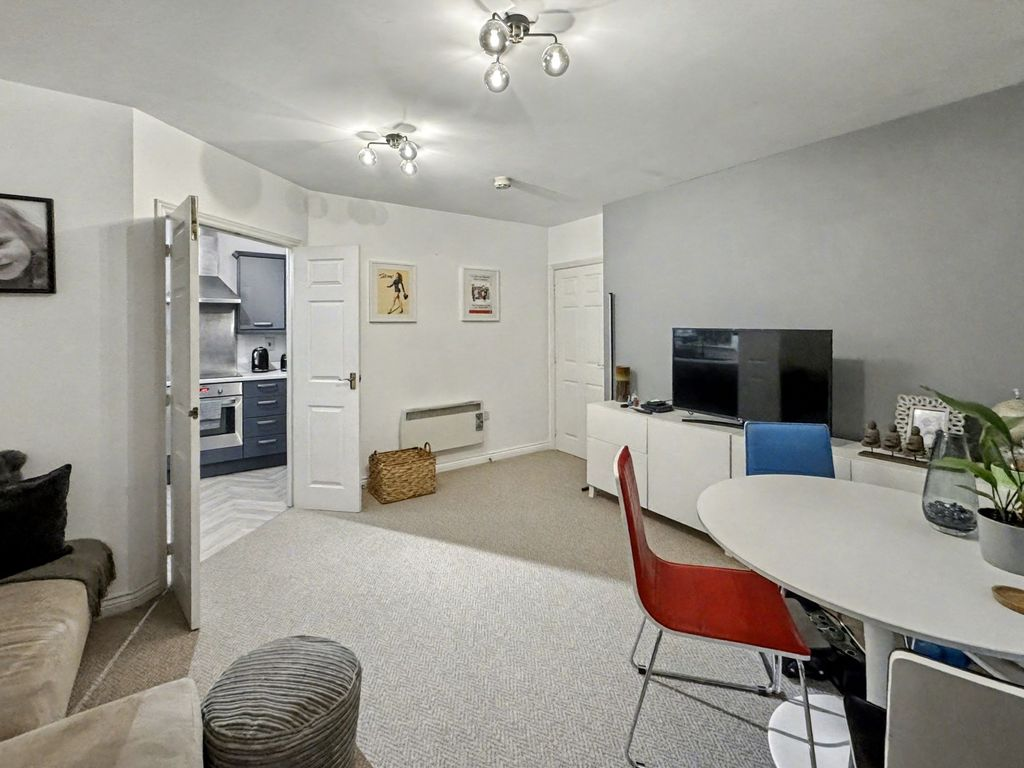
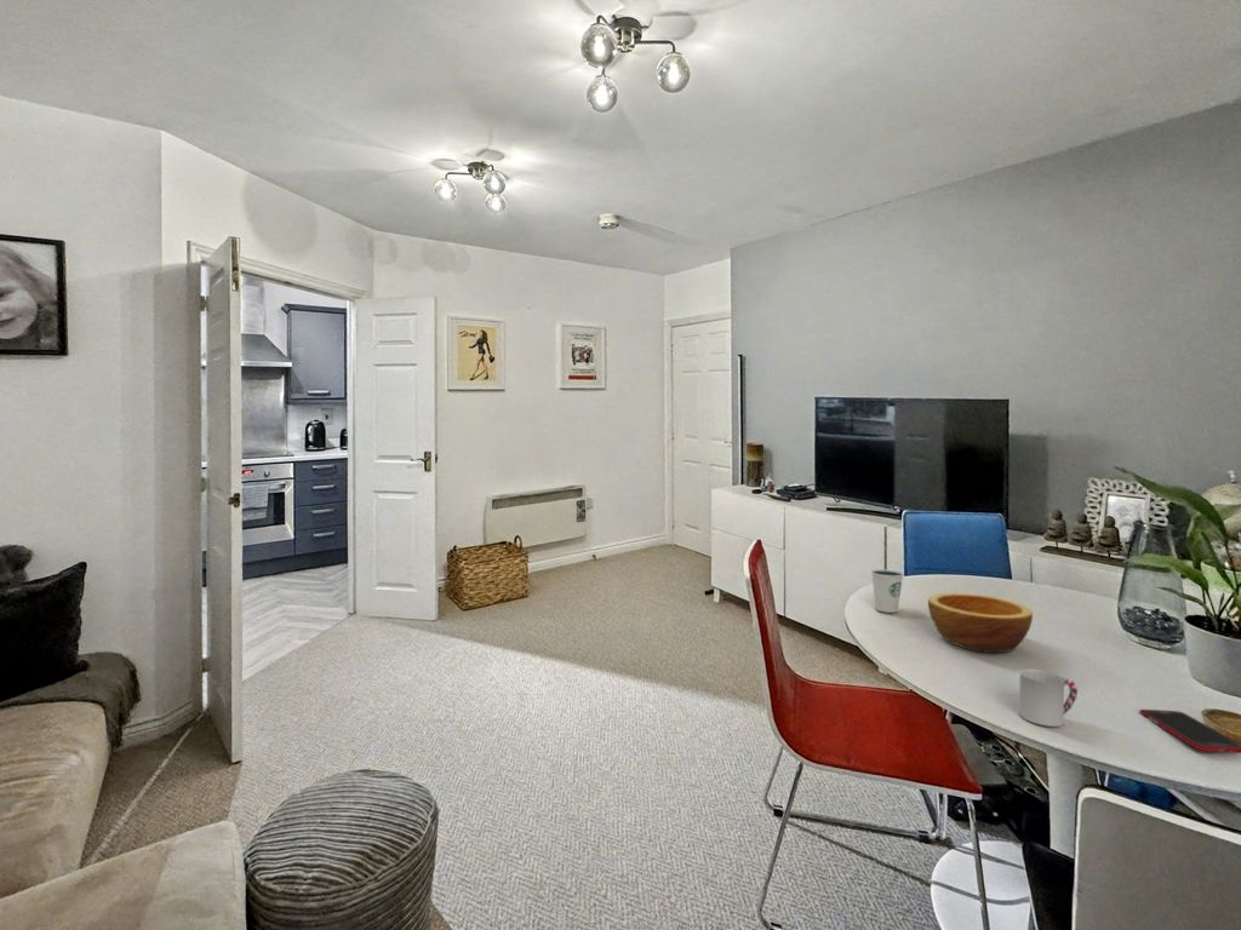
+ bowl [927,592,1034,654]
+ dixie cup [870,568,905,614]
+ cup [1018,668,1079,728]
+ cell phone [1139,708,1241,754]
